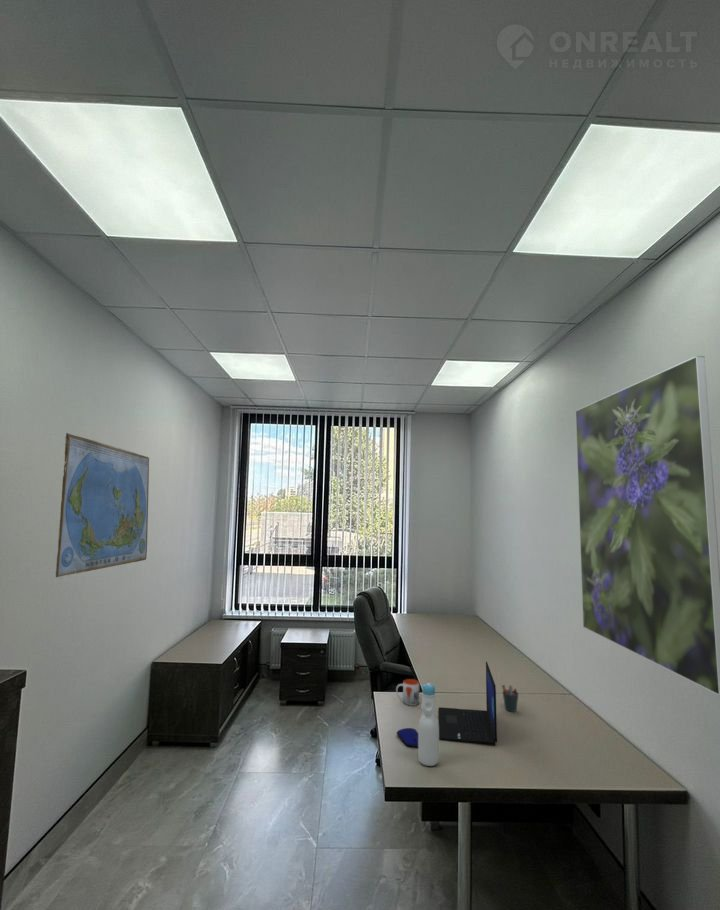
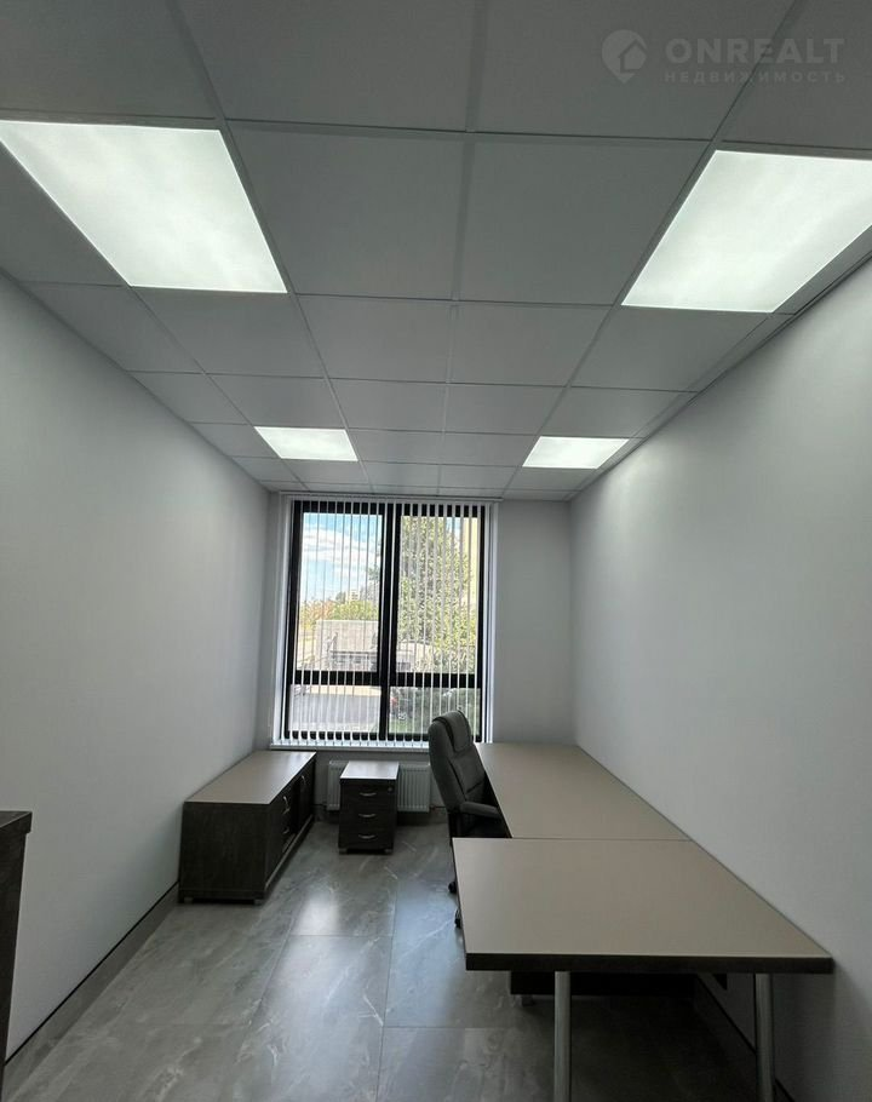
- bottle [417,682,440,767]
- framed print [574,355,720,697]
- pen holder [501,684,519,713]
- computer mouse [396,727,418,748]
- laptop [437,661,498,746]
- mug [395,678,420,707]
- world map [55,432,150,578]
